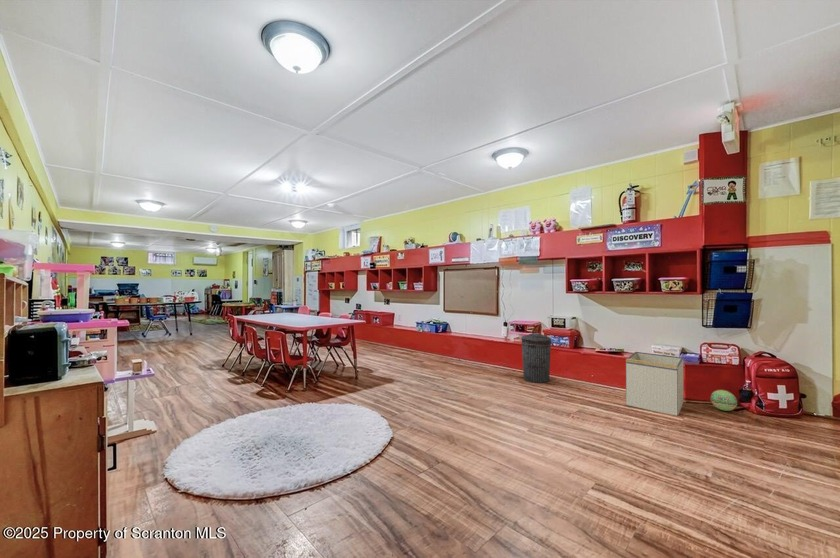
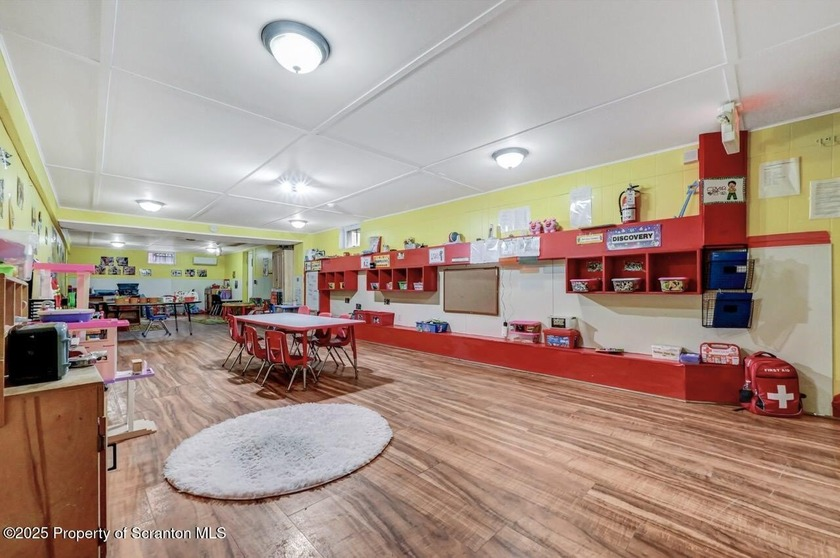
- trash can [520,331,552,384]
- ball [709,389,738,412]
- storage bin [625,351,684,416]
